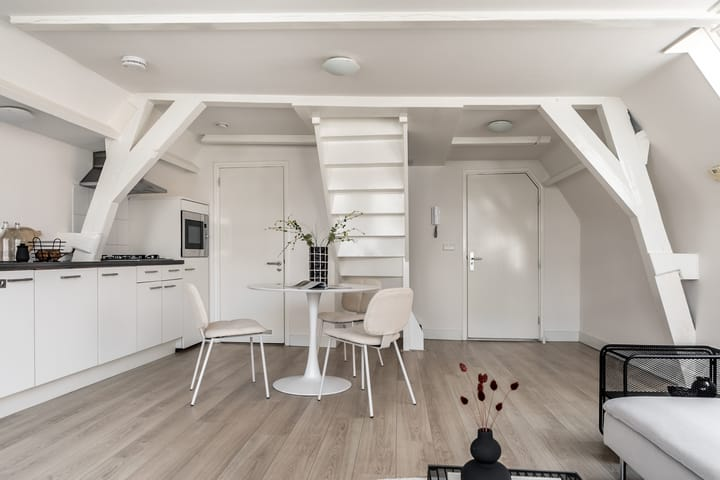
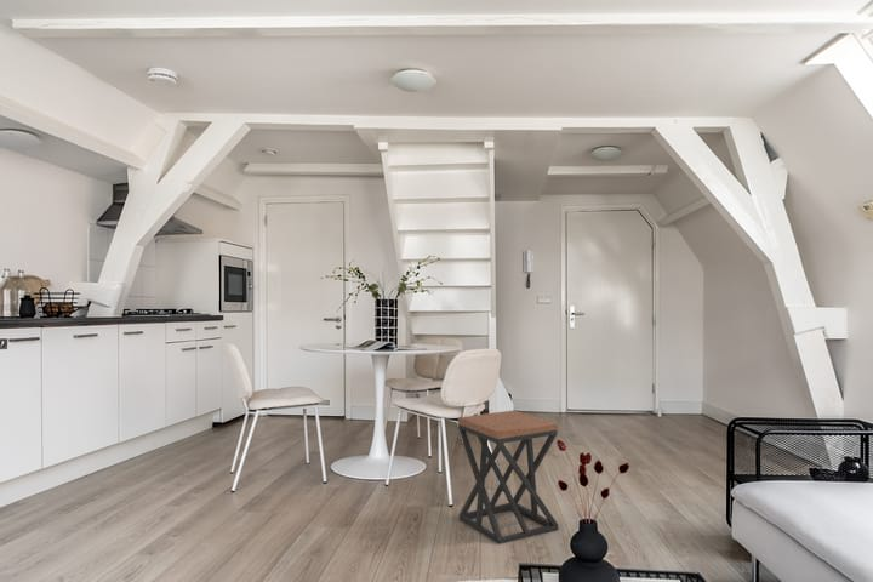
+ stool [457,410,559,546]
